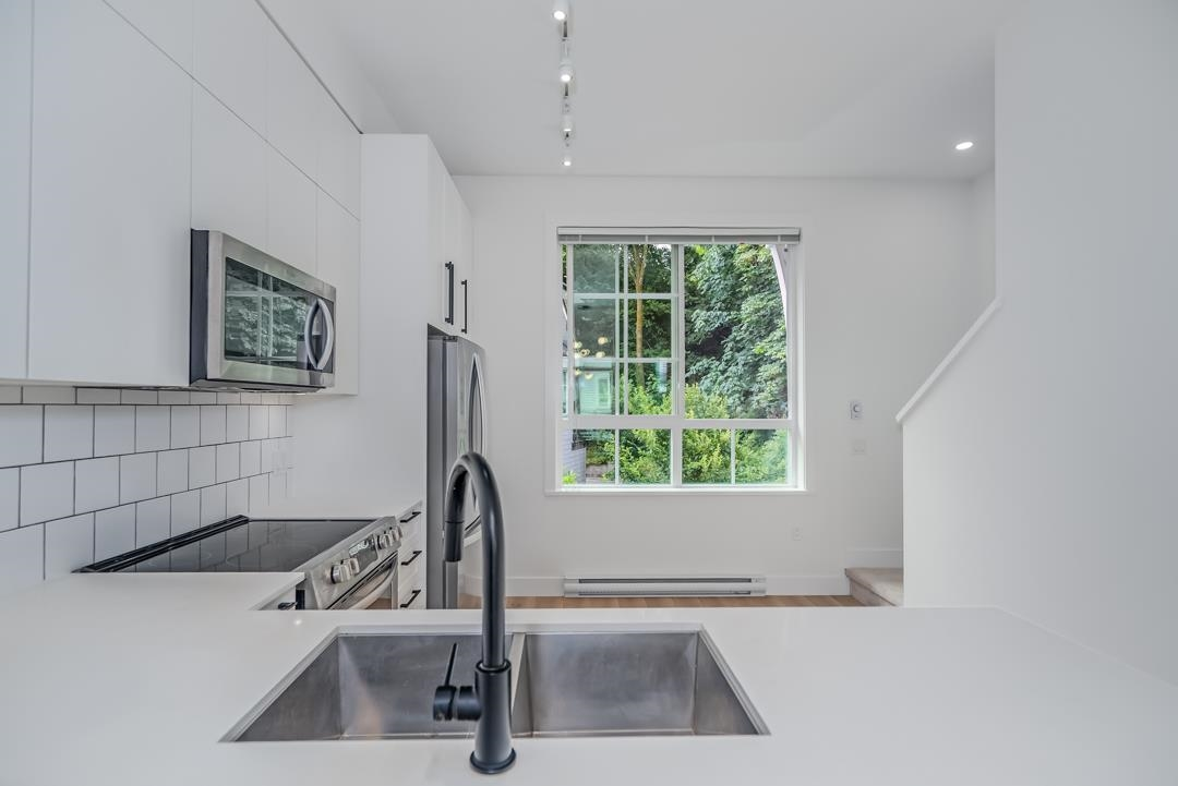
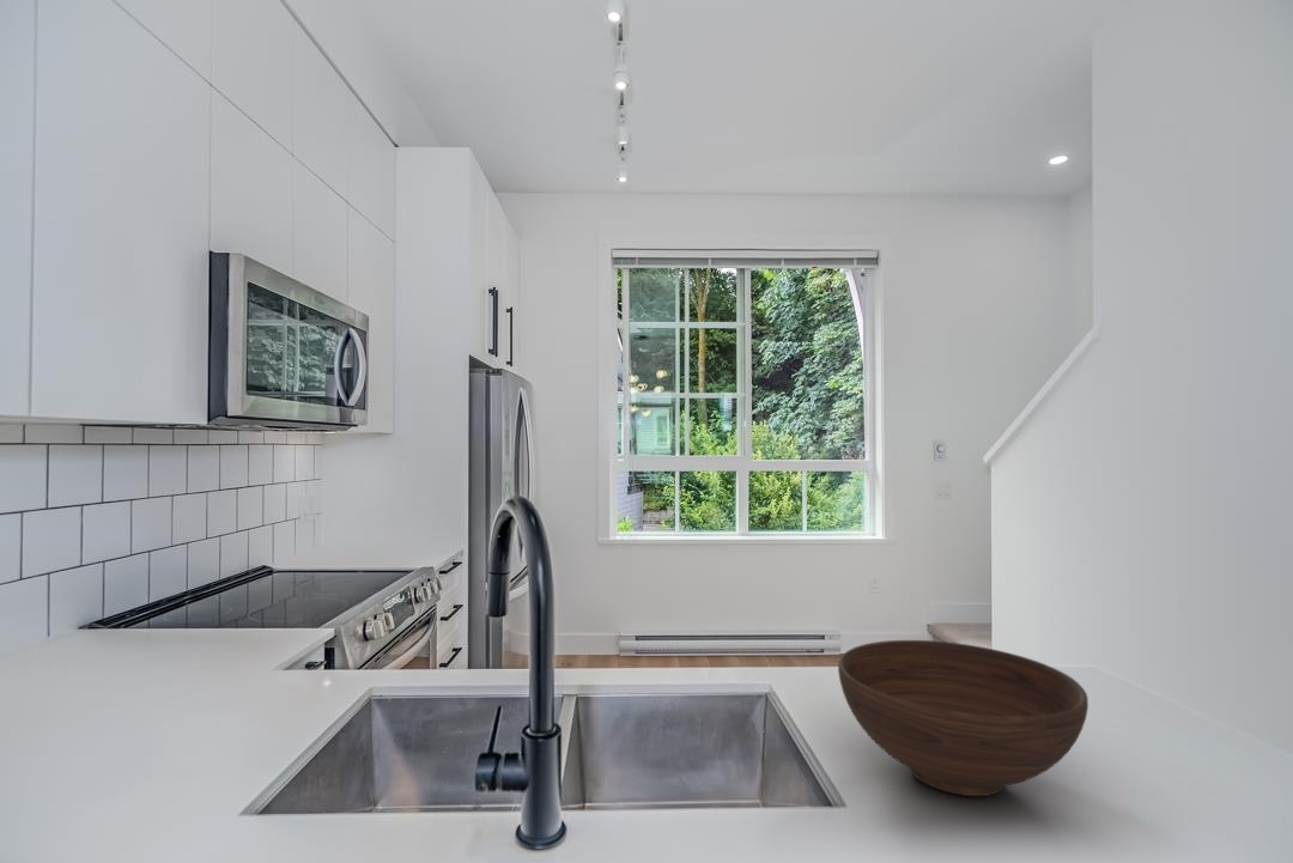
+ bowl [837,639,1089,797]
